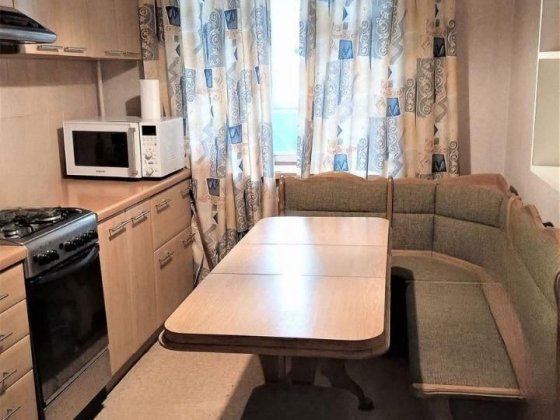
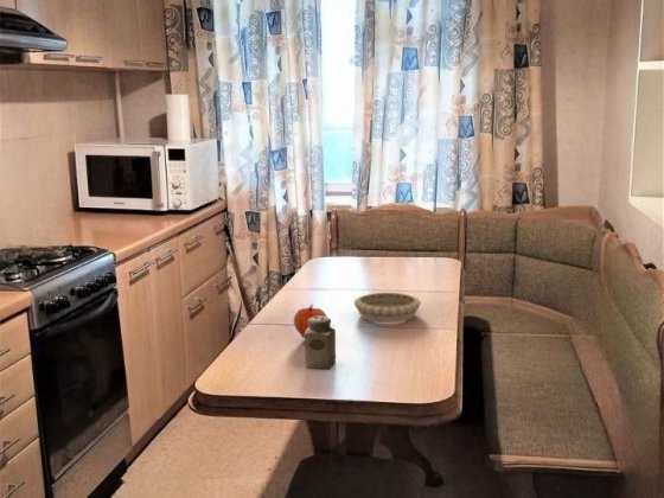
+ fruit [293,304,328,339]
+ decorative bowl [353,292,422,324]
+ salt shaker [304,317,337,370]
